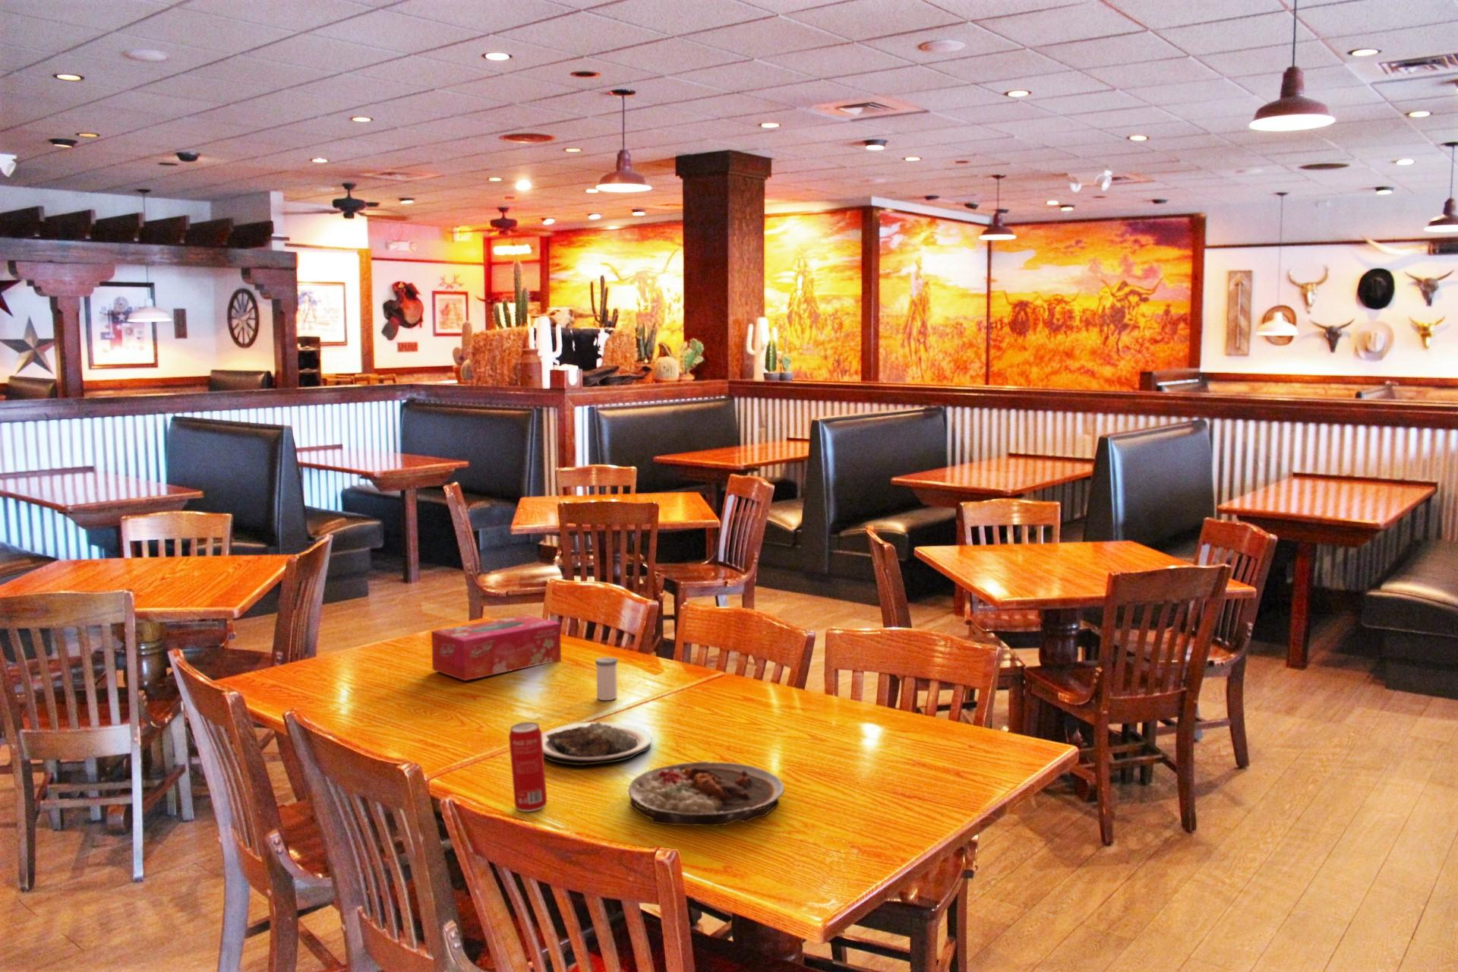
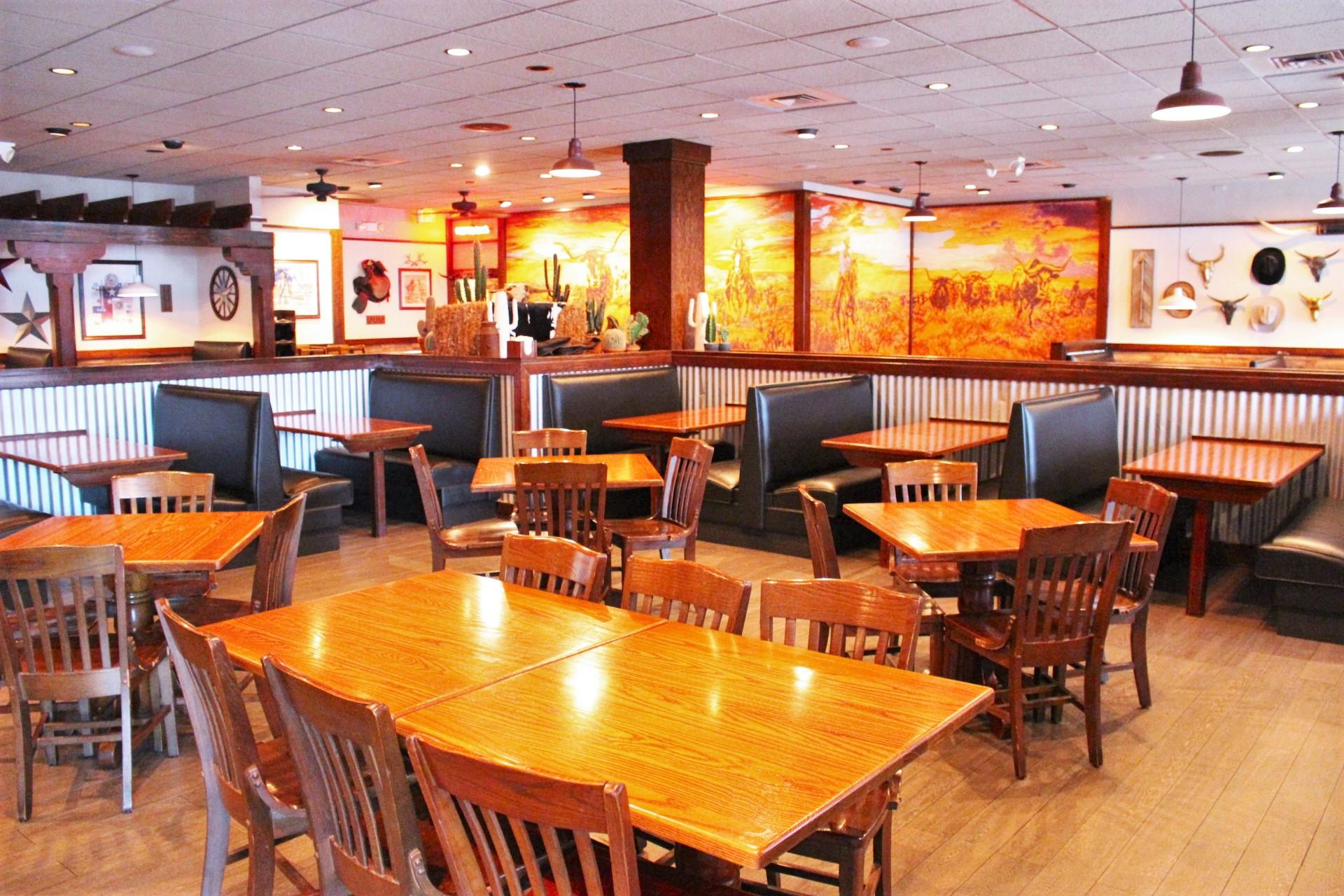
- tissue box [431,614,562,681]
- plate [541,721,653,766]
- beverage can [508,721,548,813]
- salt shaker [594,656,618,701]
- plate [628,760,785,827]
